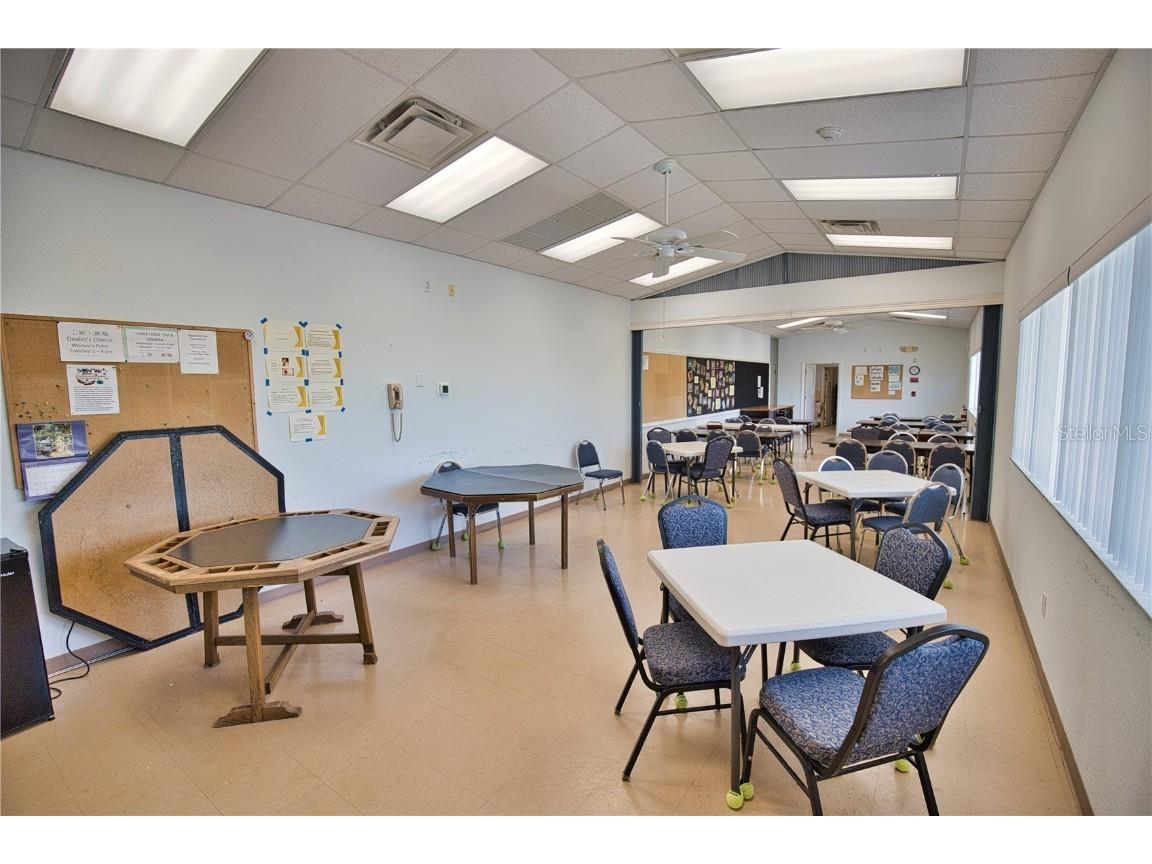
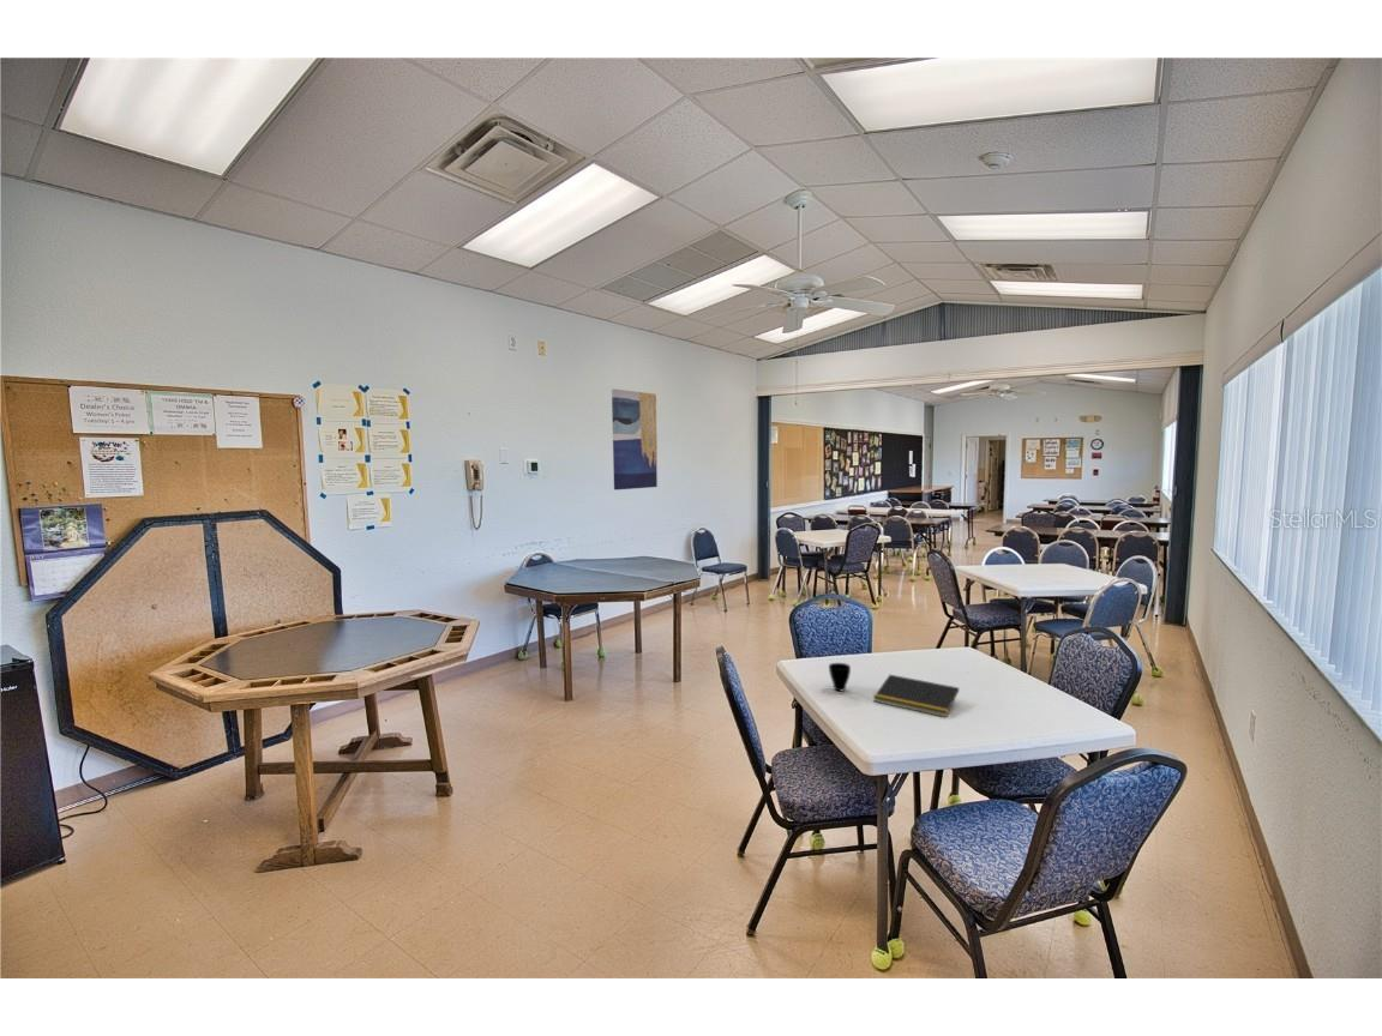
+ notepad [872,674,960,718]
+ wall art [611,389,659,490]
+ cup [828,662,852,692]
